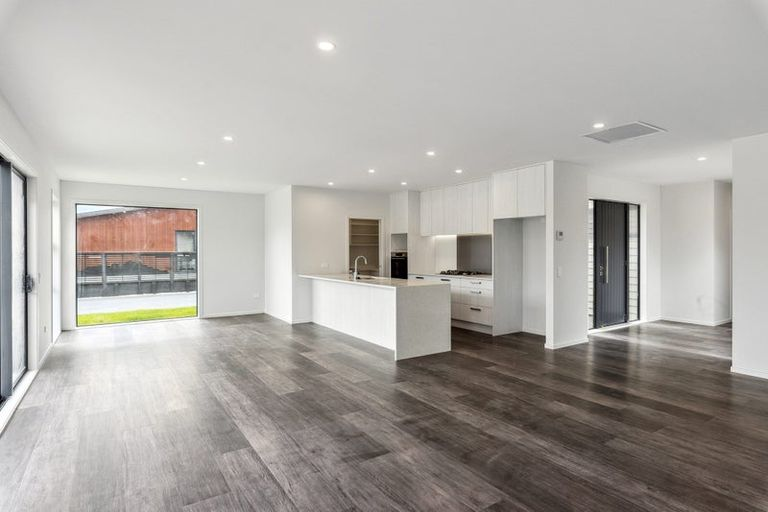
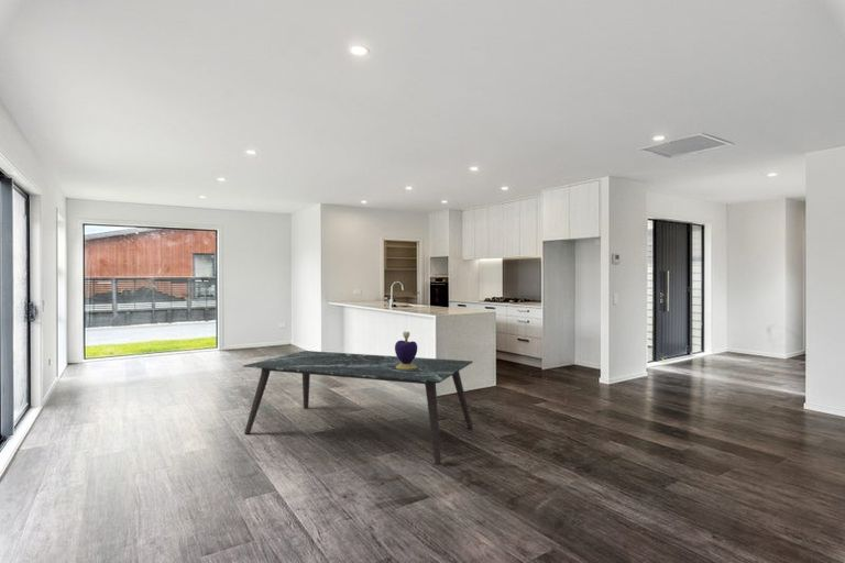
+ decorative container [394,330,418,369]
+ dining table [242,350,474,465]
